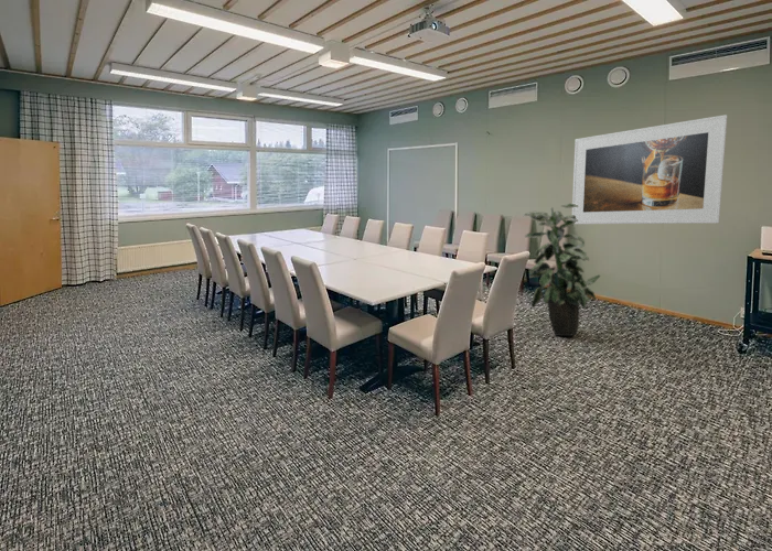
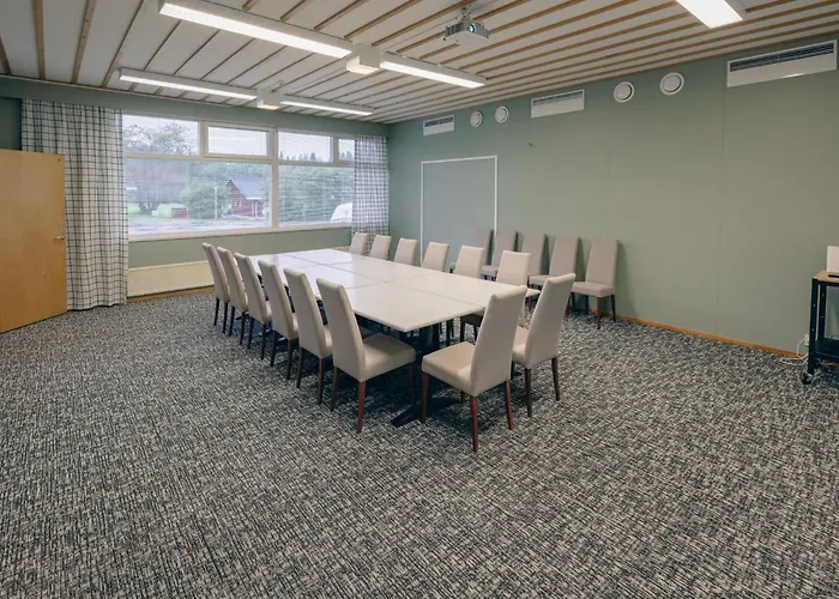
- indoor plant [522,203,601,337]
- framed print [571,114,729,225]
